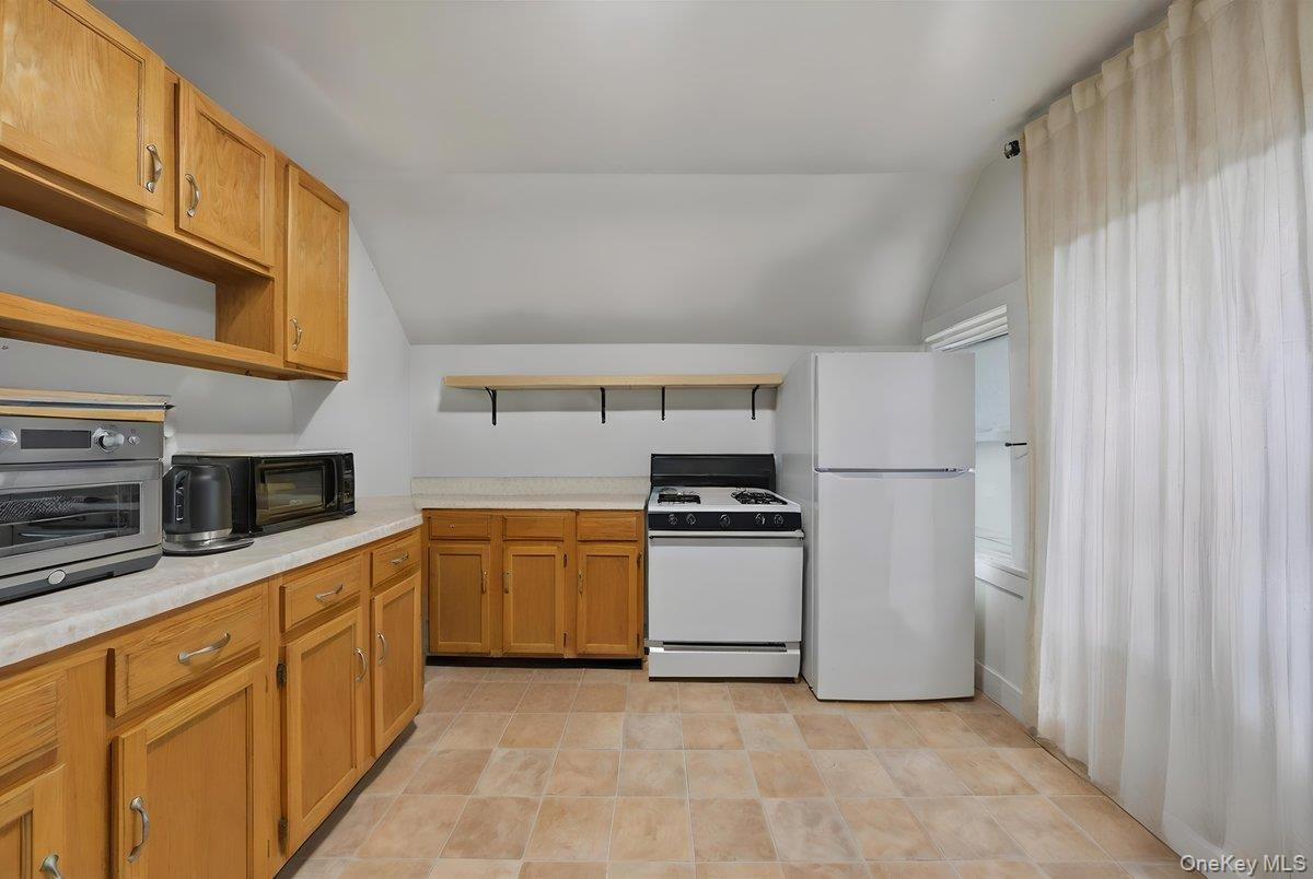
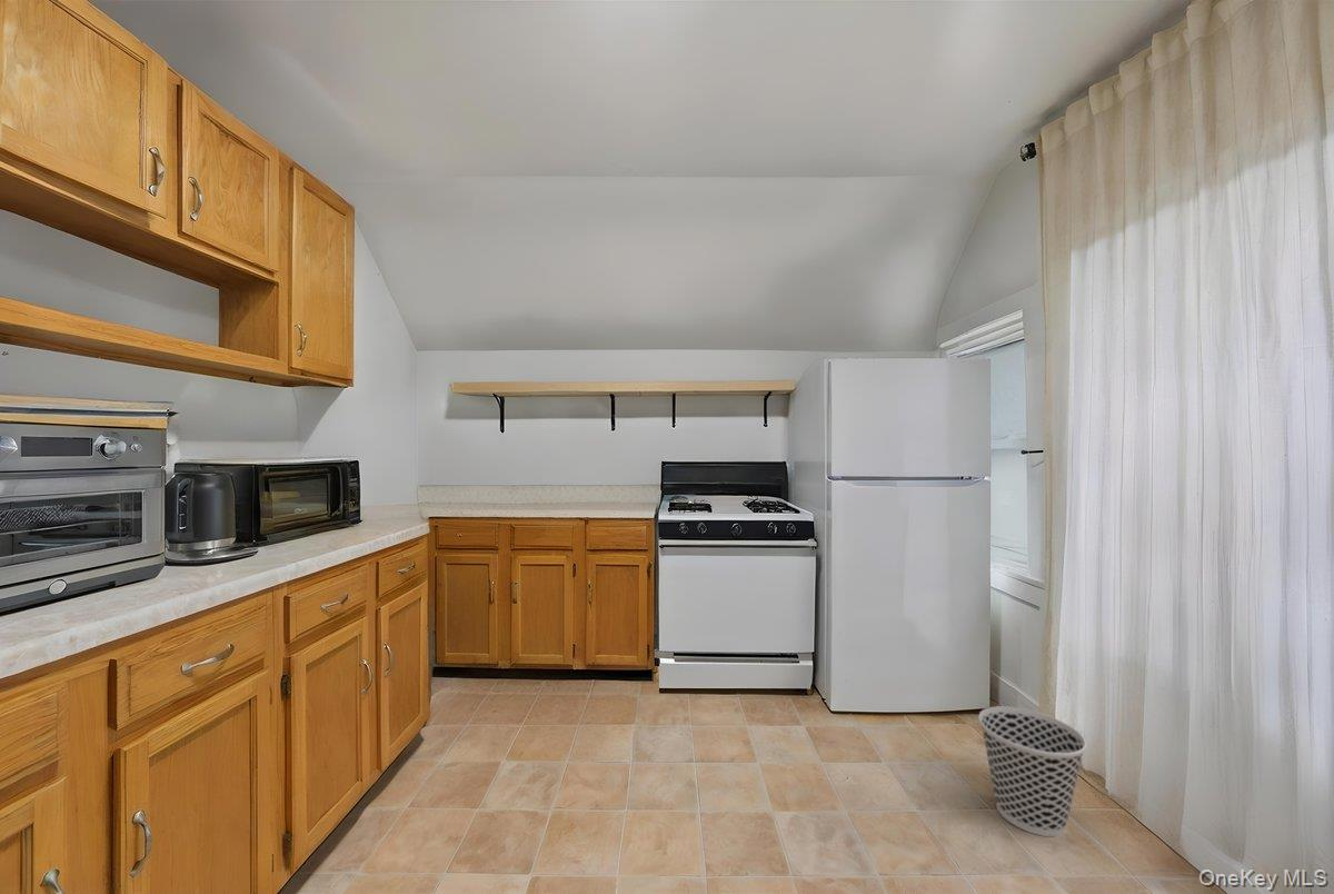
+ wastebasket [977,705,1087,837]
